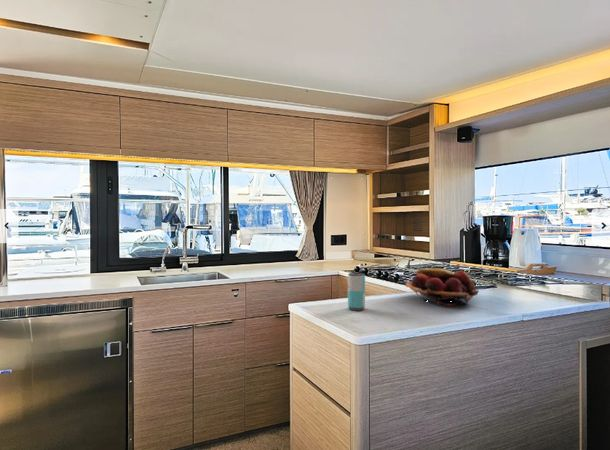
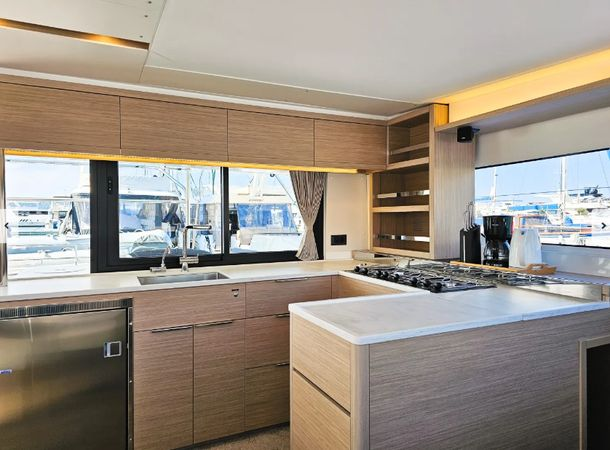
- fruit basket [403,267,480,306]
- beverage can [347,272,366,312]
